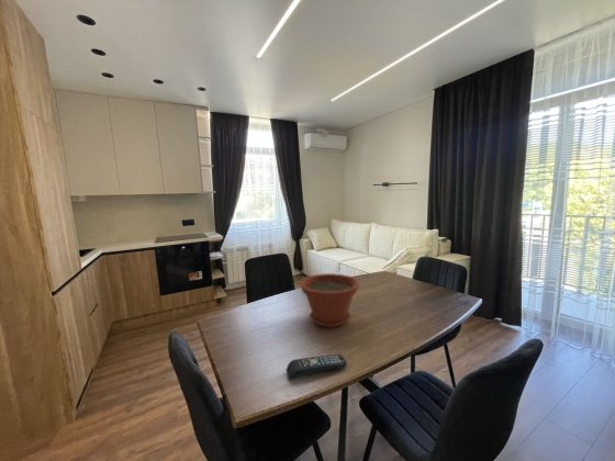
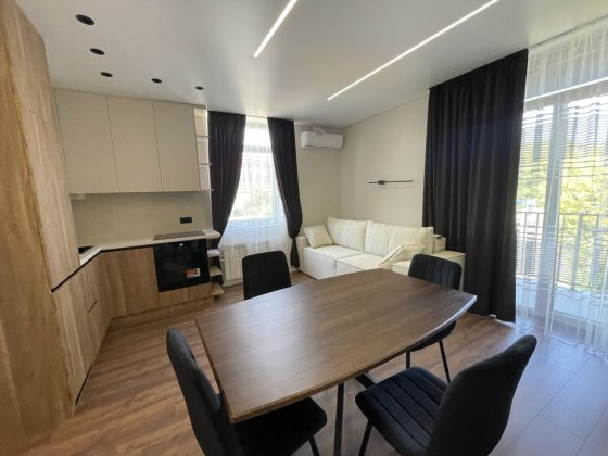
- plant pot [299,272,360,328]
- remote control [286,353,348,380]
